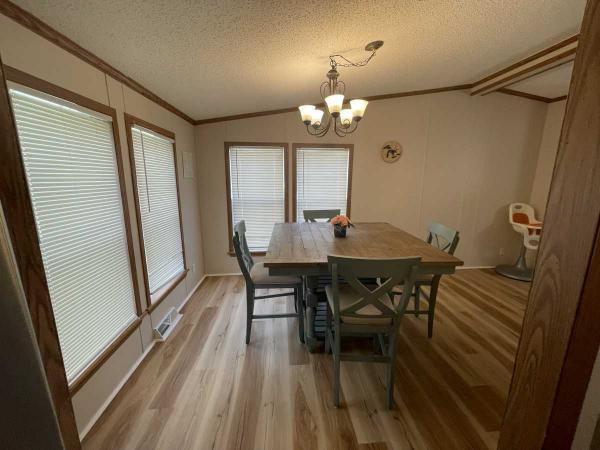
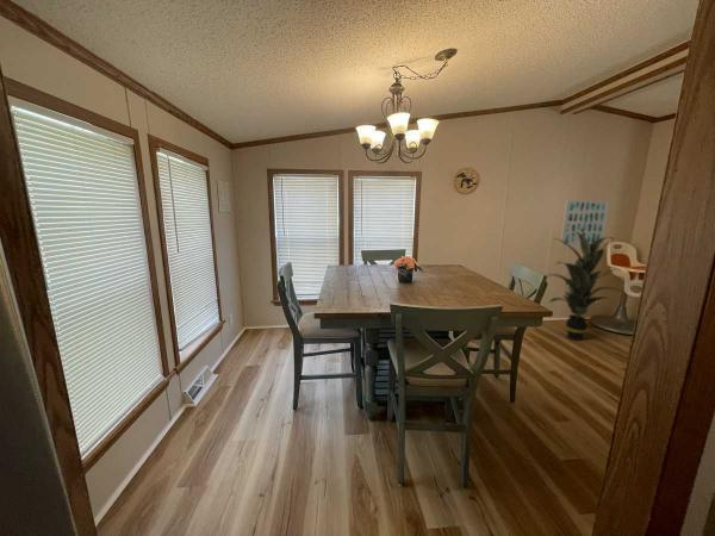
+ indoor plant [548,231,627,342]
+ wall art [559,199,611,247]
